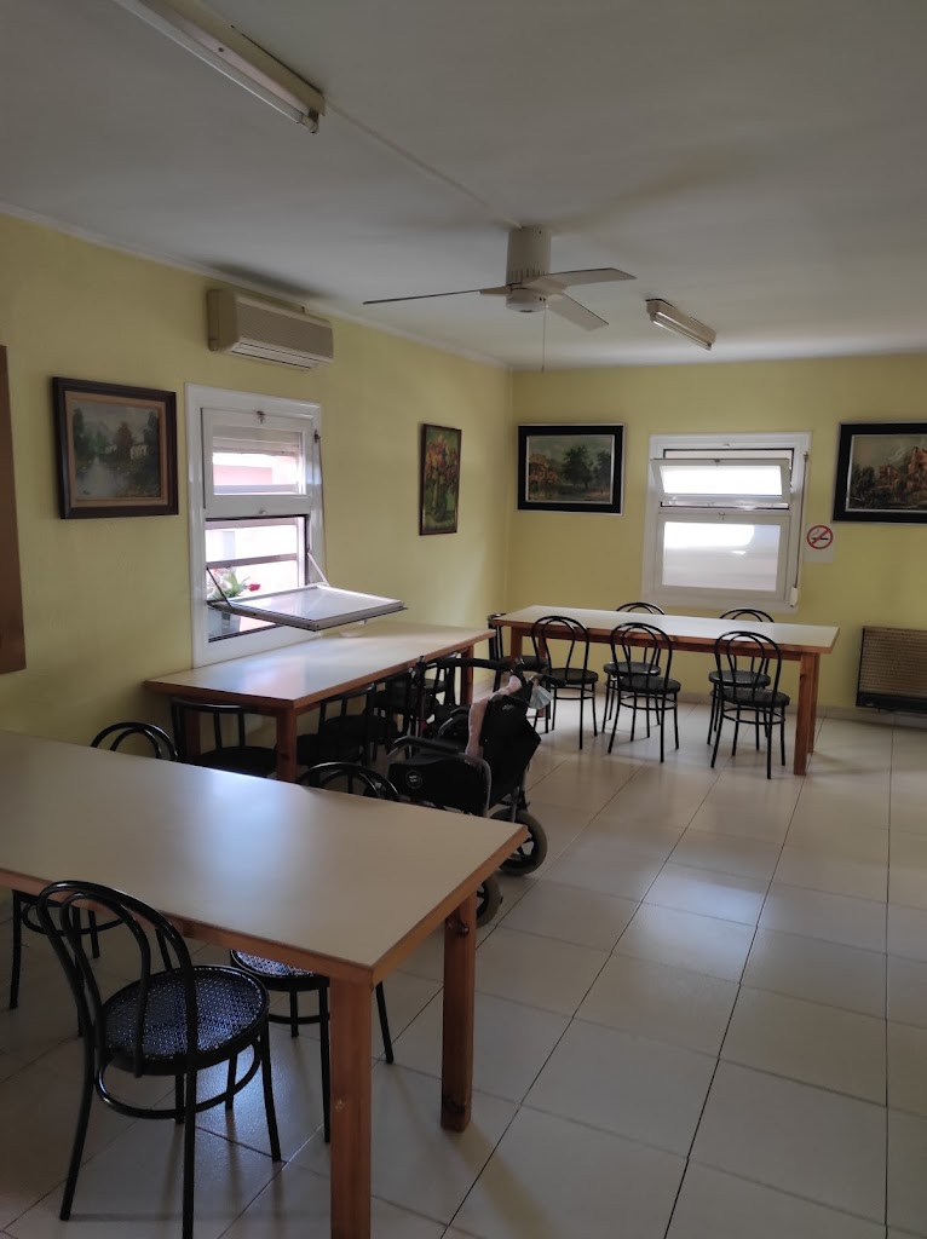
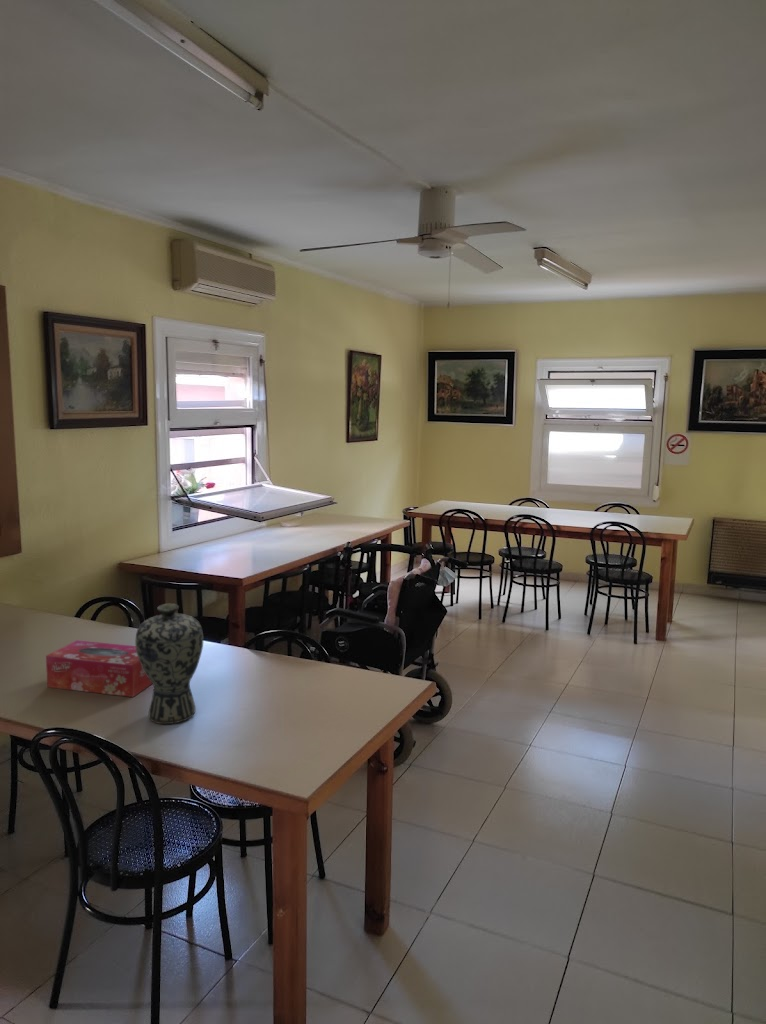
+ vase [134,603,204,725]
+ tissue box [45,639,153,698]
